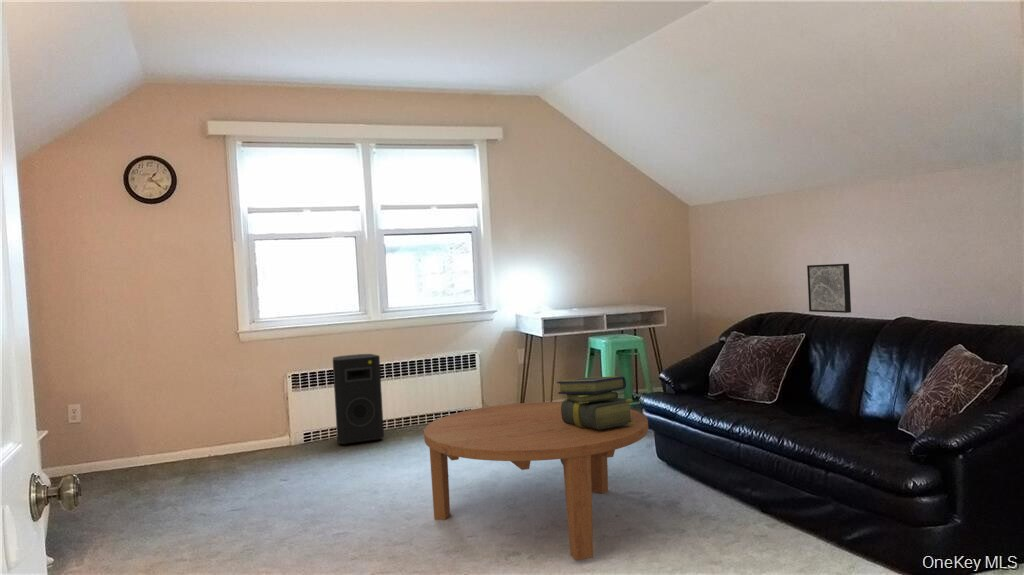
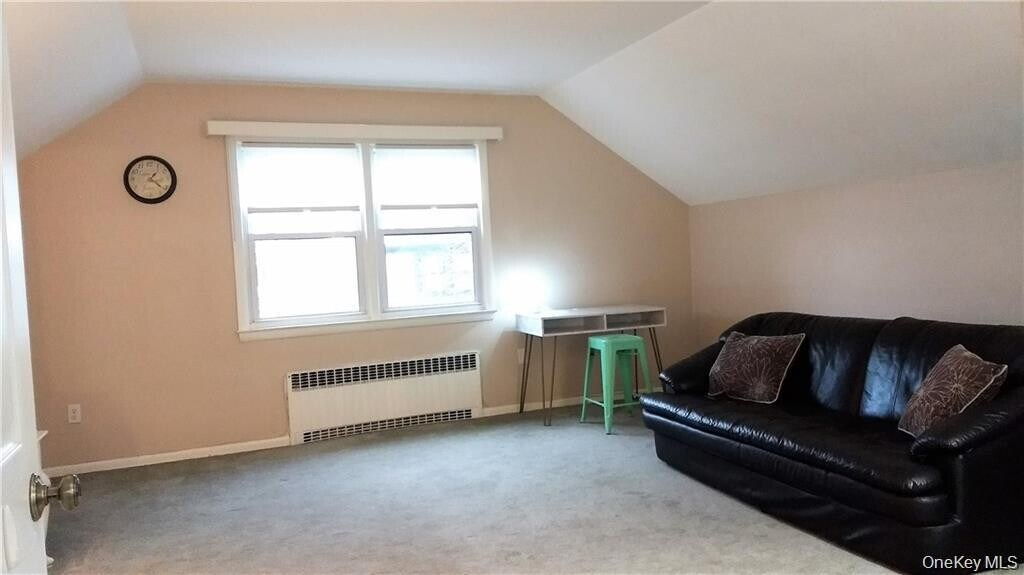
- speaker [332,353,385,446]
- stack of books [556,375,634,430]
- wall art [806,263,852,314]
- coffee table [423,401,649,561]
